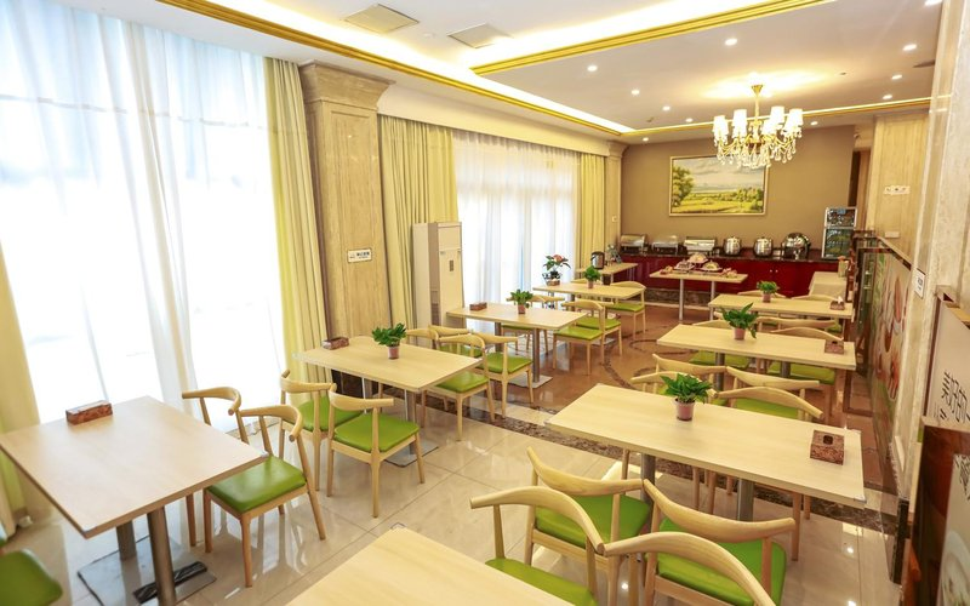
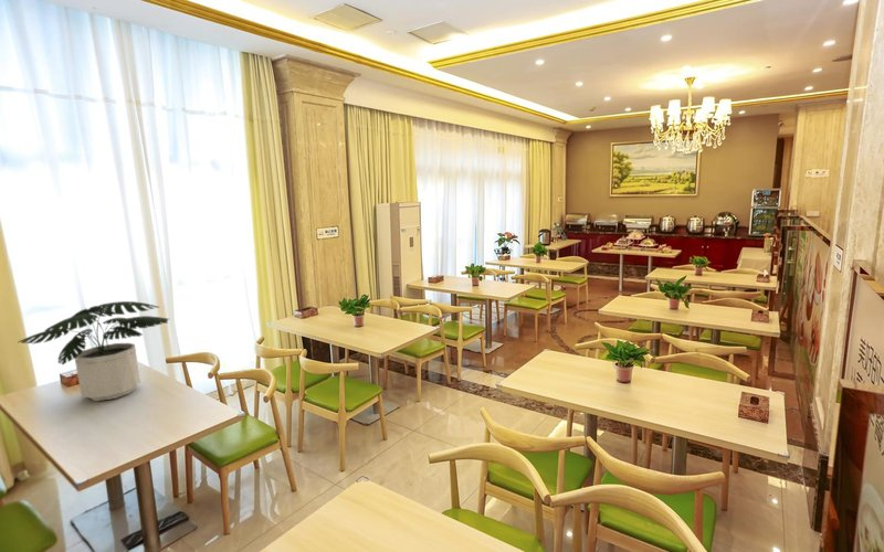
+ potted plant [18,300,170,402]
